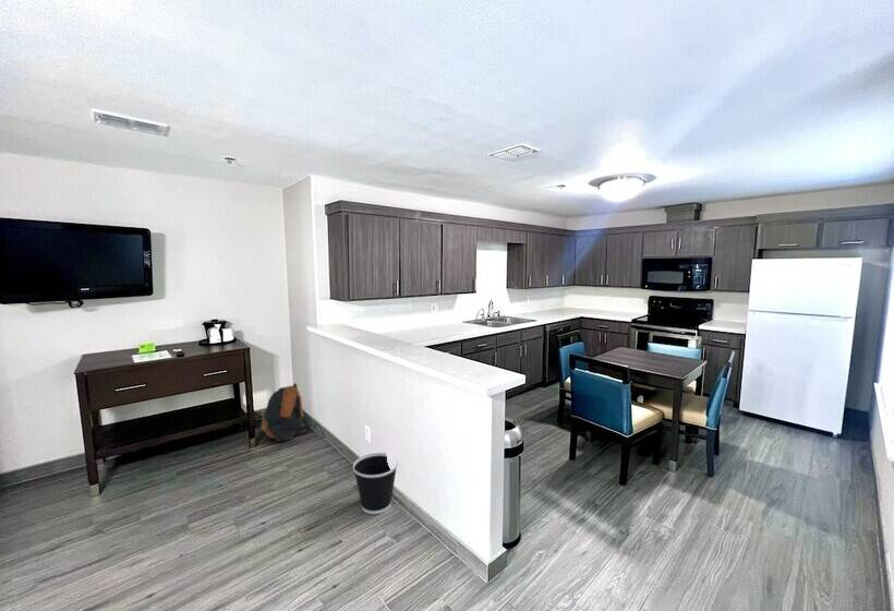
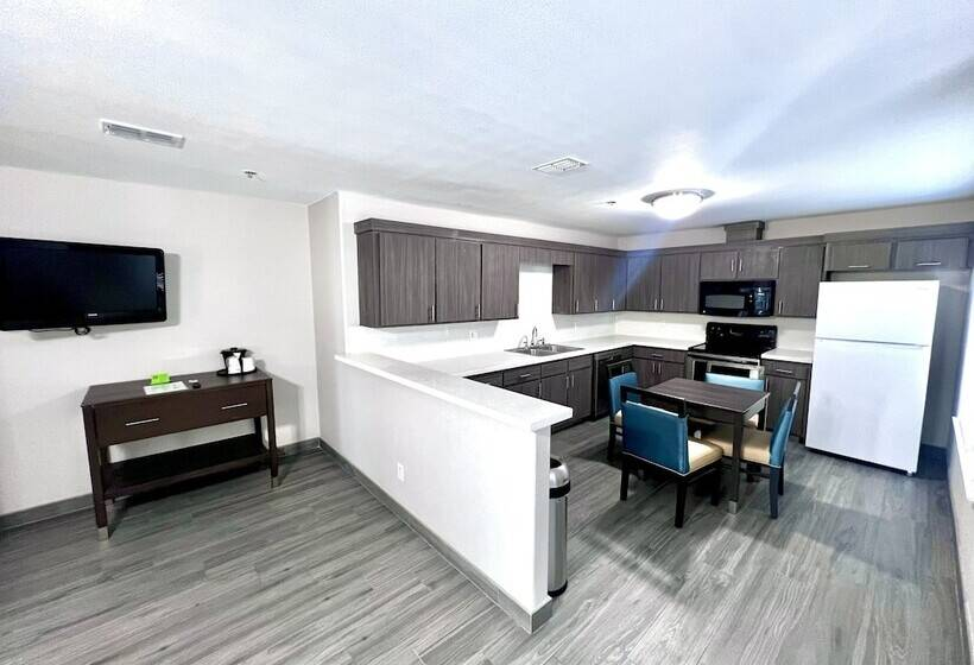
- backpack [259,382,315,443]
- wastebasket [352,452,399,515]
